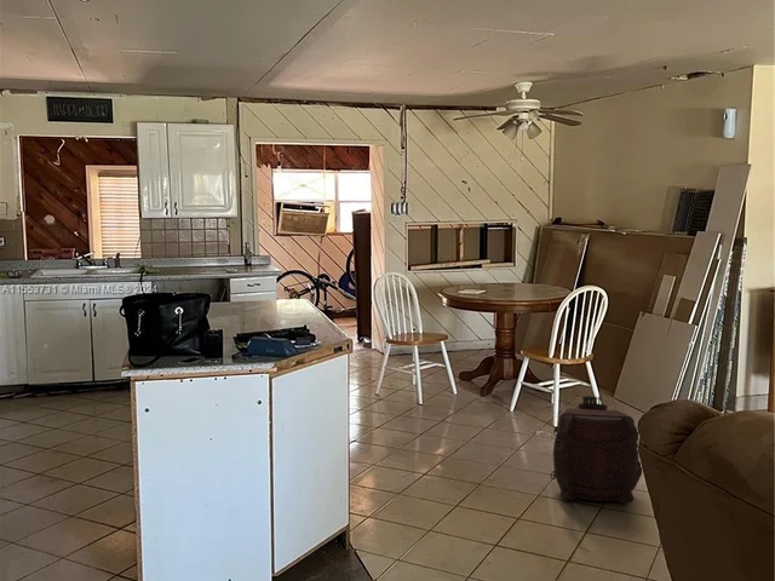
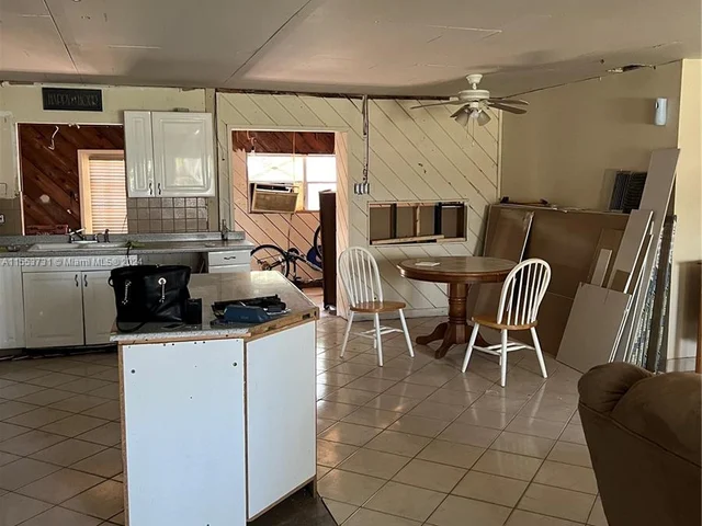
- backpack [550,395,643,505]
